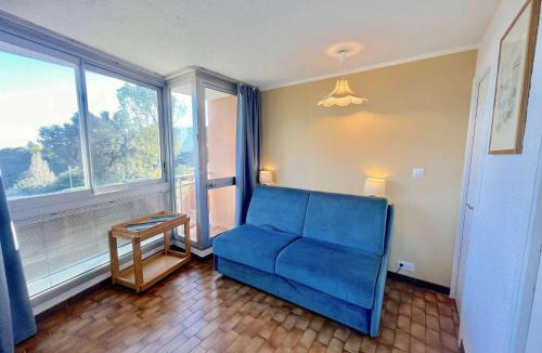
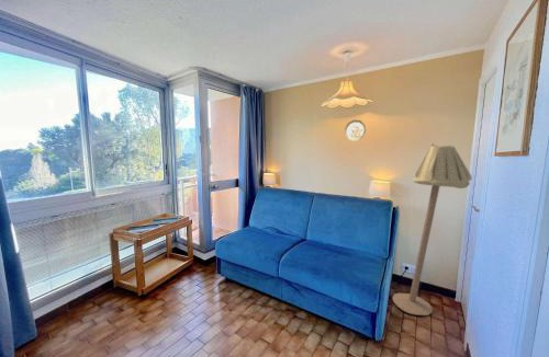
+ decorative plate [344,118,367,142]
+ floor lamp [391,142,473,316]
